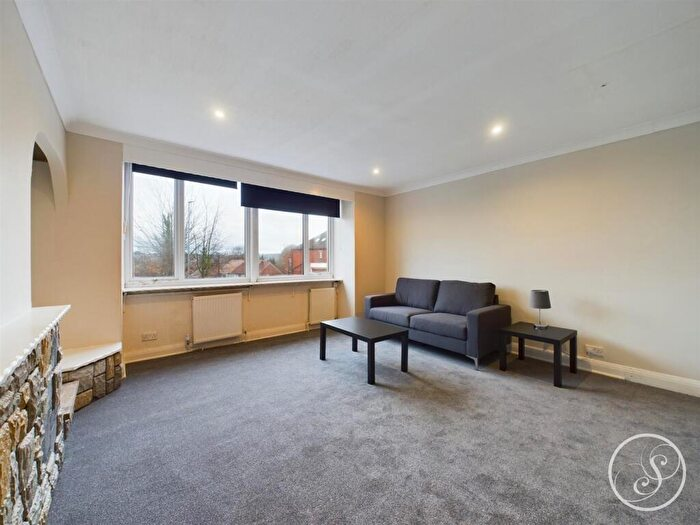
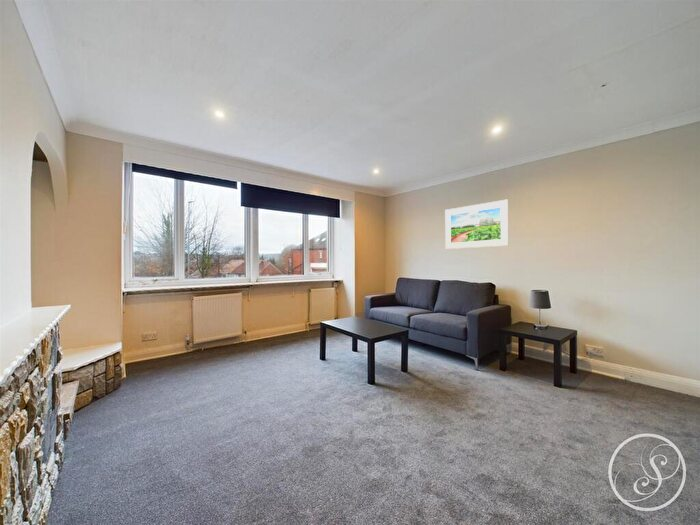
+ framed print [444,199,510,250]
